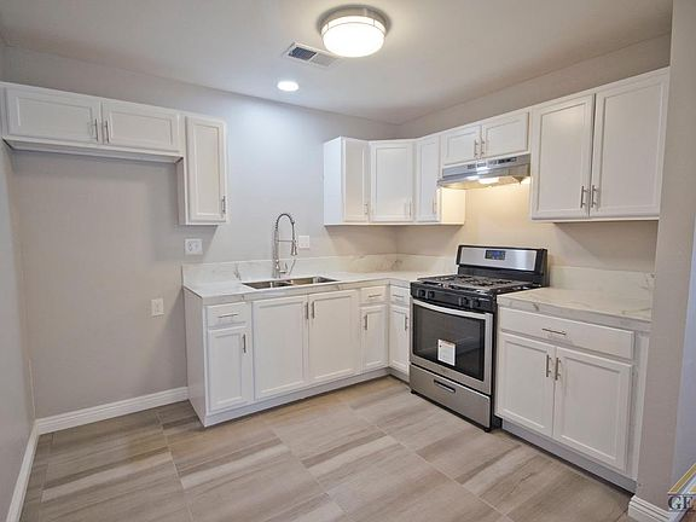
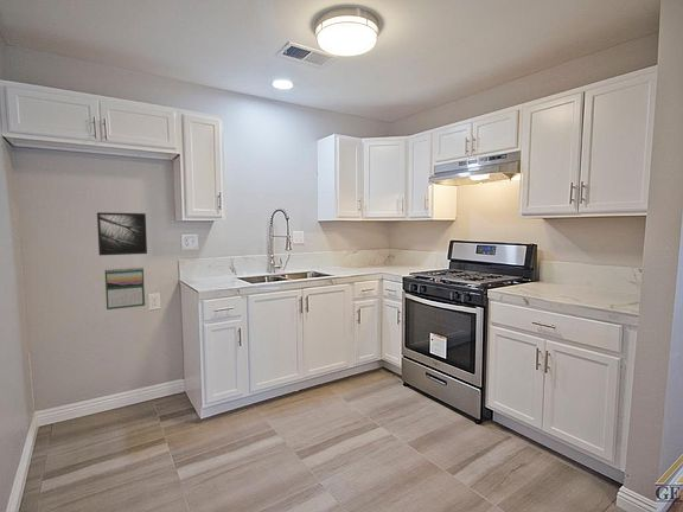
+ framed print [96,211,148,256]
+ calendar [104,267,146,311]
